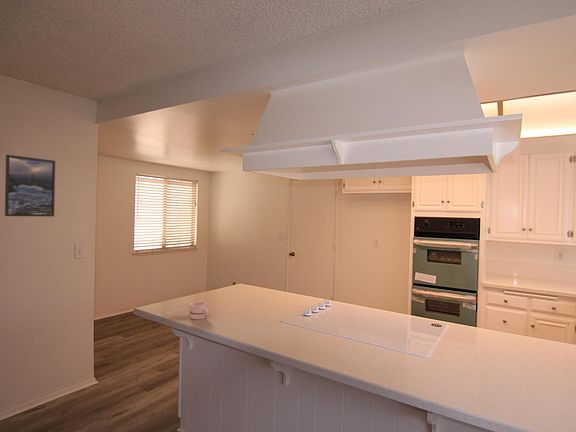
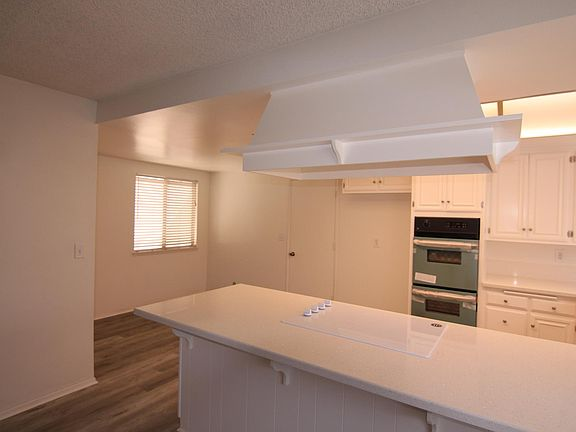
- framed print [4,154,56,217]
- mug [189,301,210,320]
